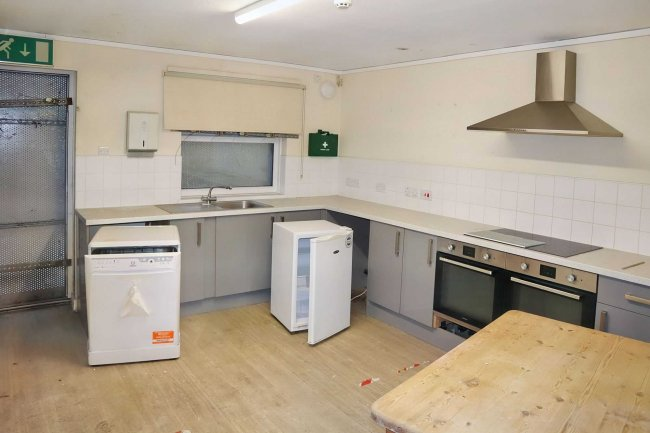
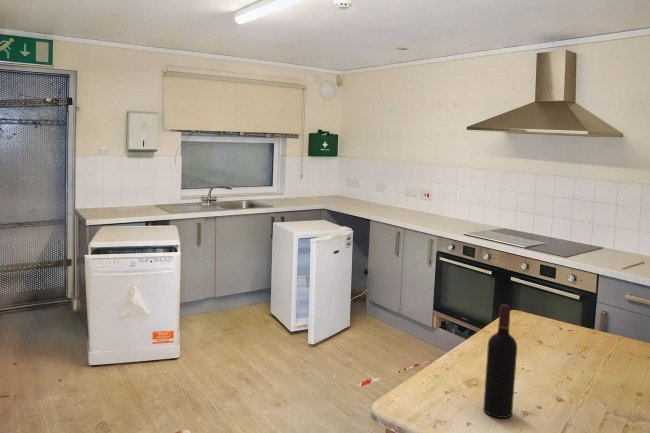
+ wine bottle [482,303,518,419]
